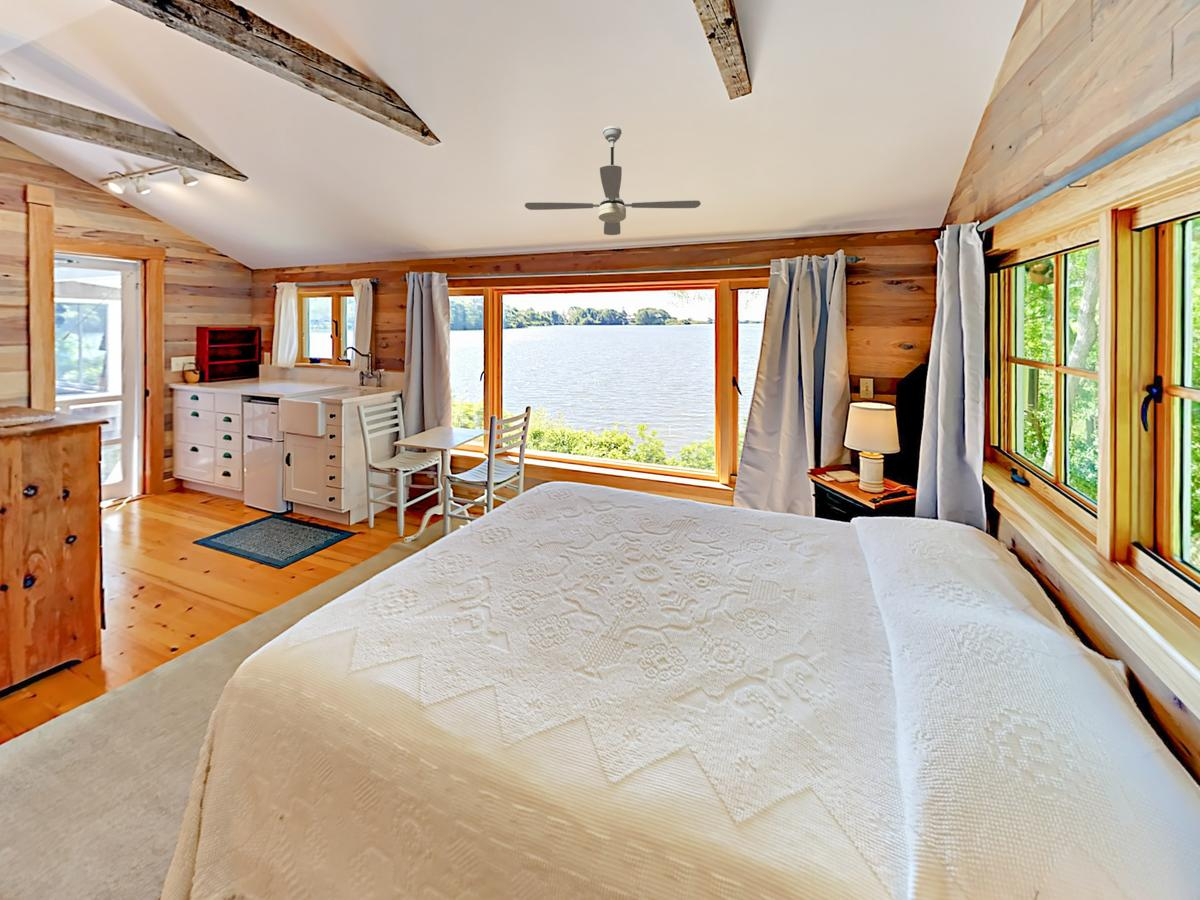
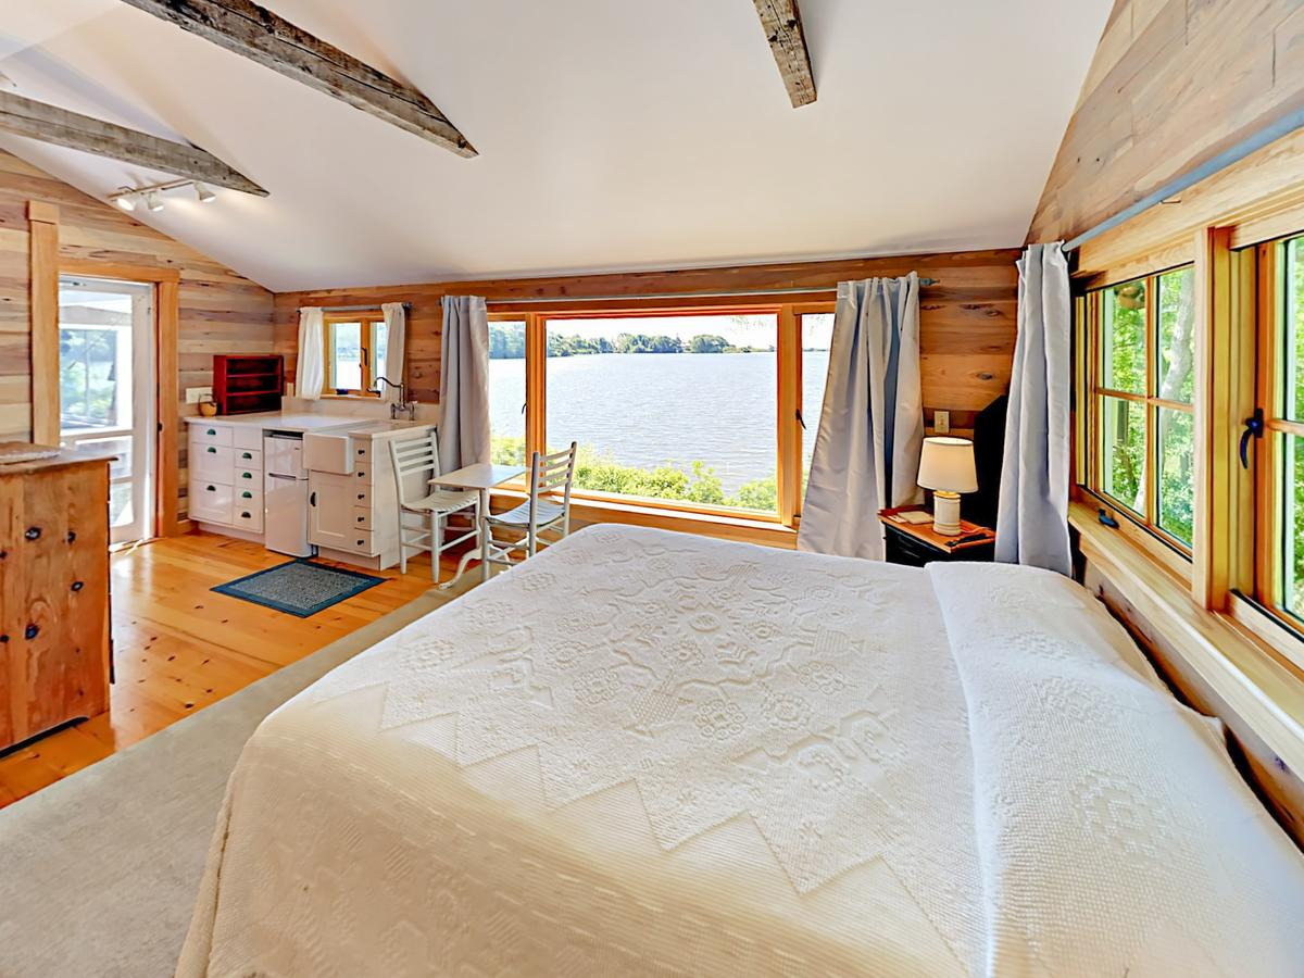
- ceiling fan [524,125,702,236]
